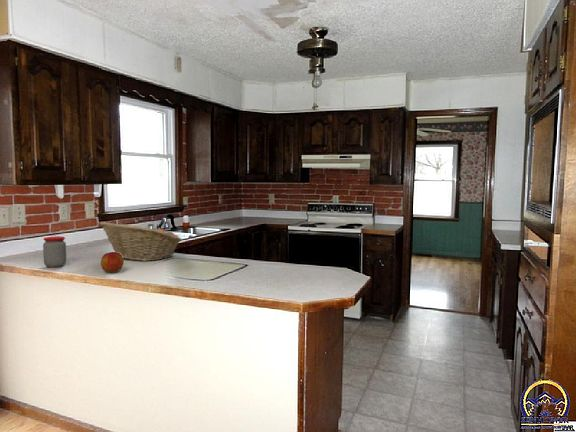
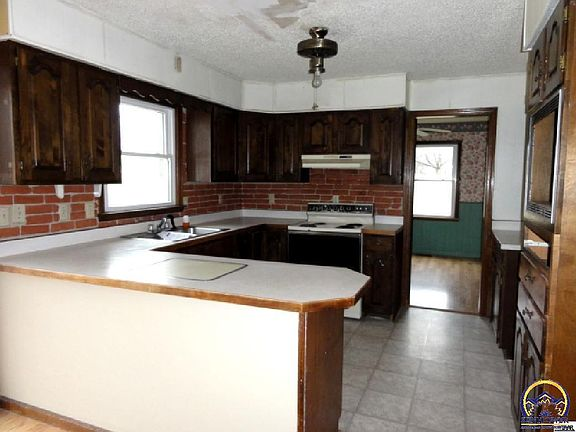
- apple [100,251,125,274]
- jar [42,235,67,268]
- fruit basket [98,221,183,262]
